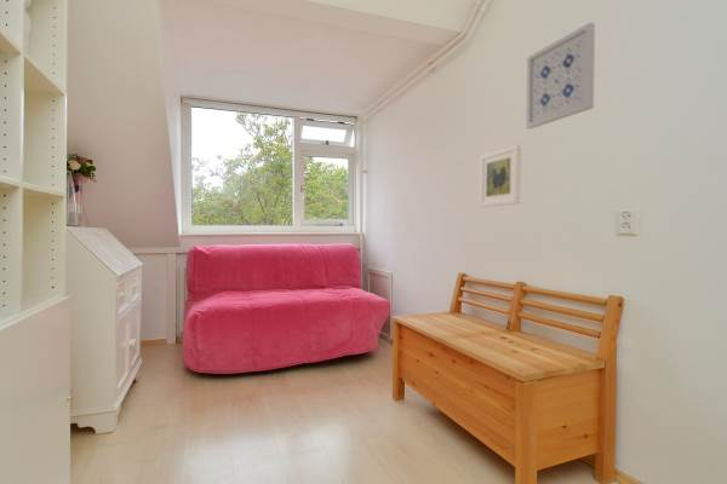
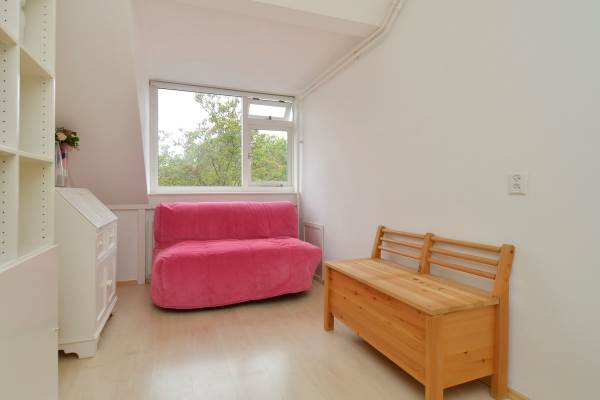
- wall art [525,21,596,131]
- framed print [479,144,522,208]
